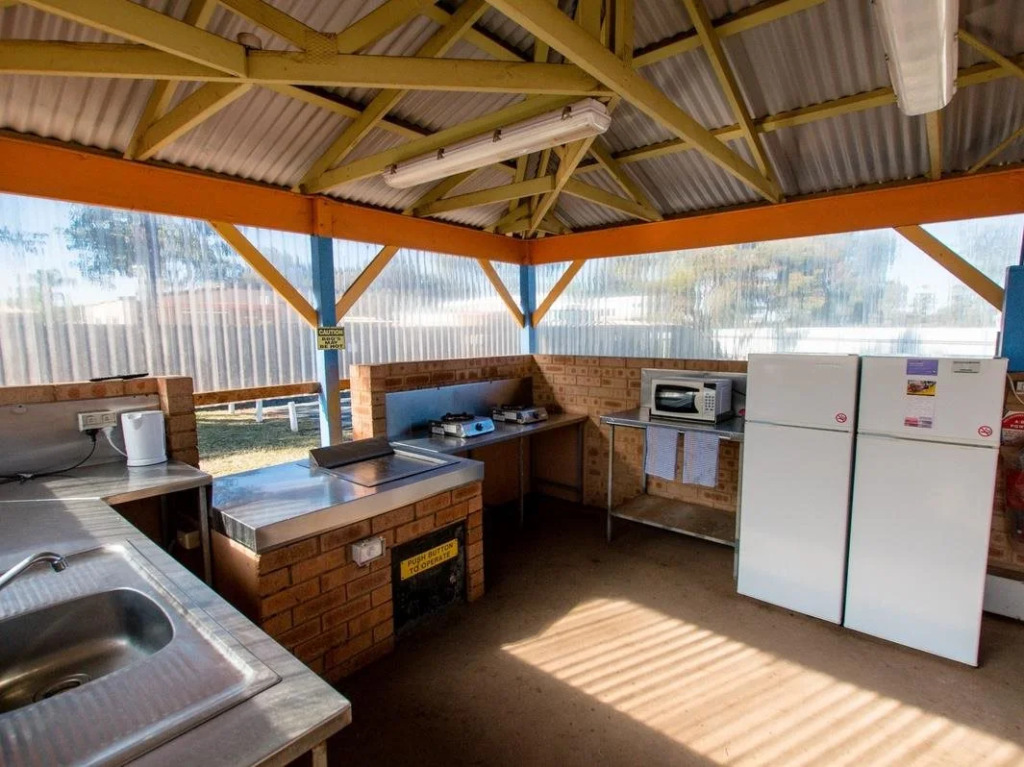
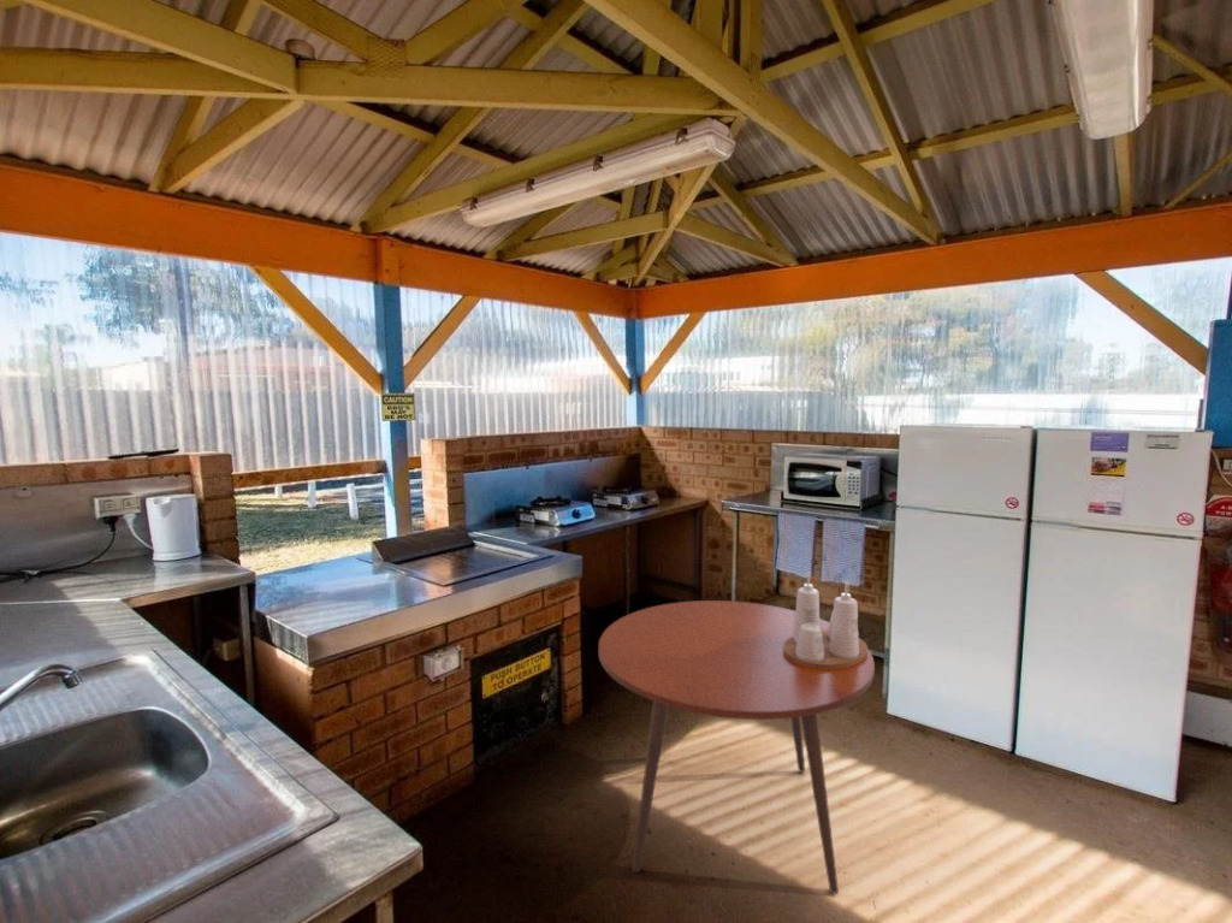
+ dining table [597,599,876,895]
+ condiment set [783,572,869,669]
